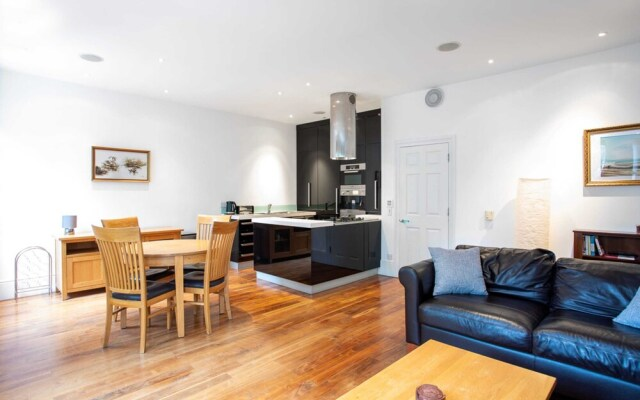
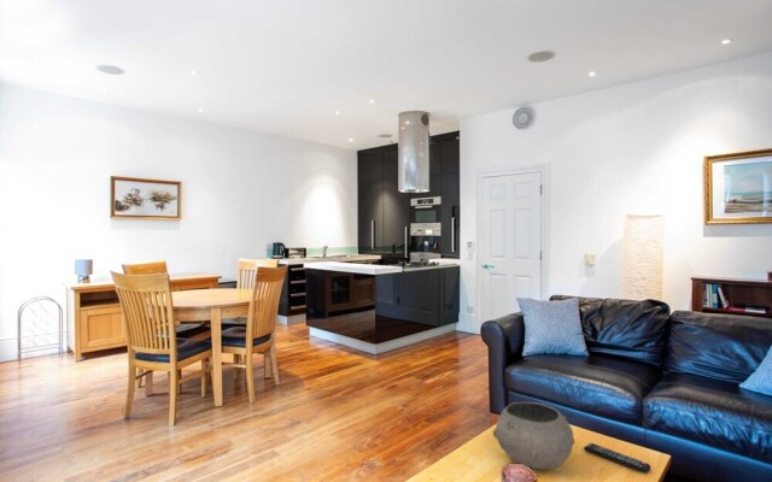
+ remote control [583,442,651,475]
+ bowl [492,401,575,470]
